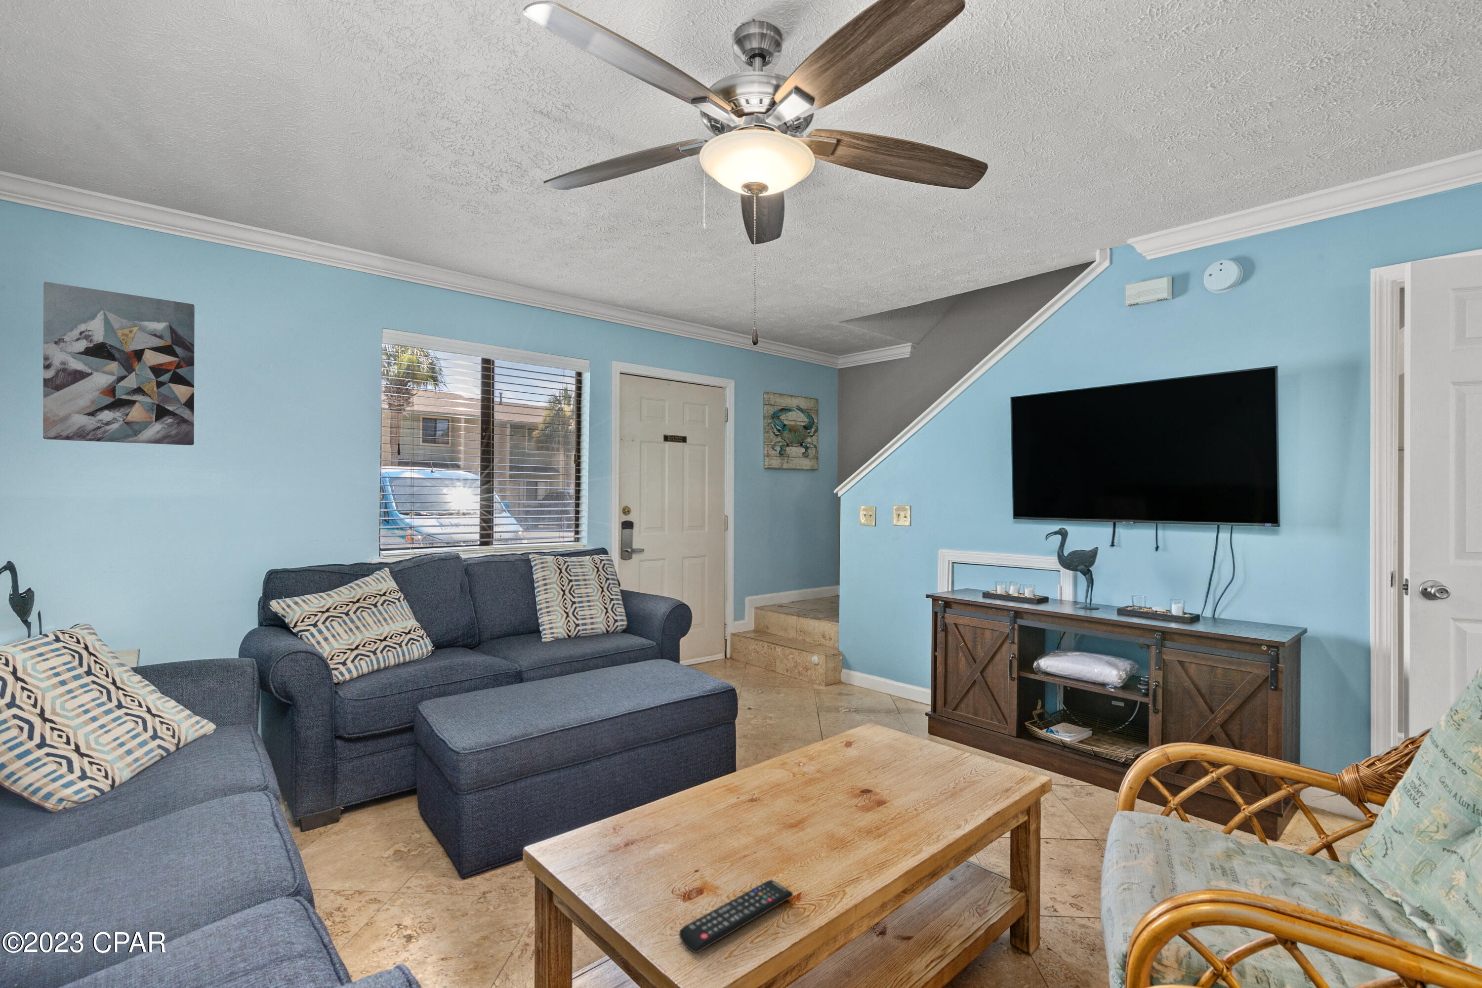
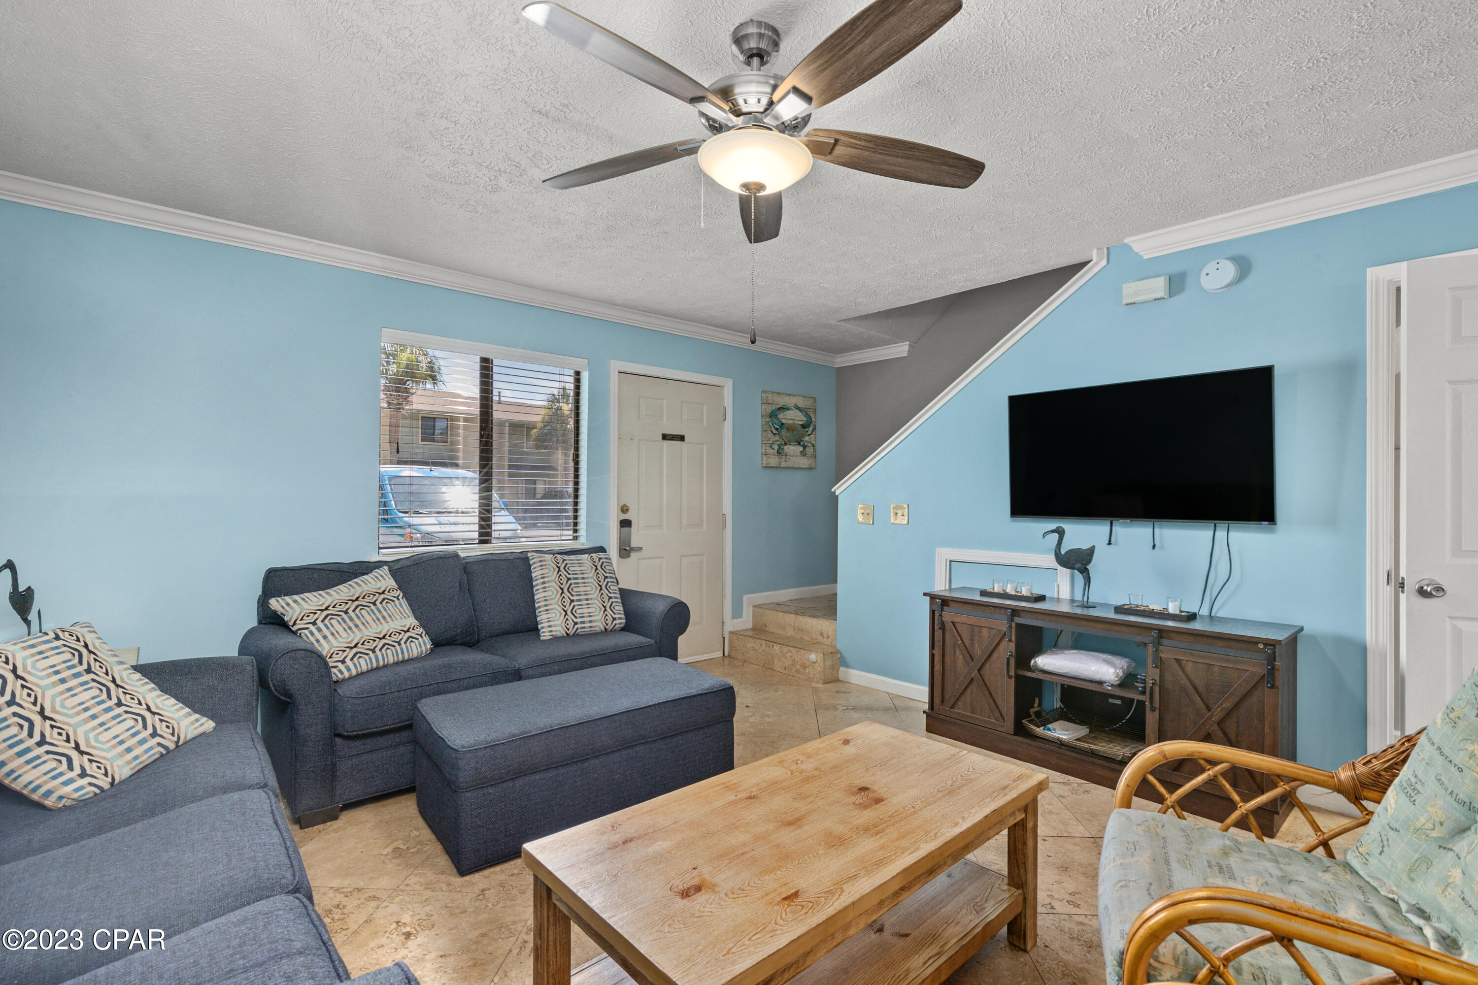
- remote control [679,879,794,954]
- wall art [43,281,195,445]
